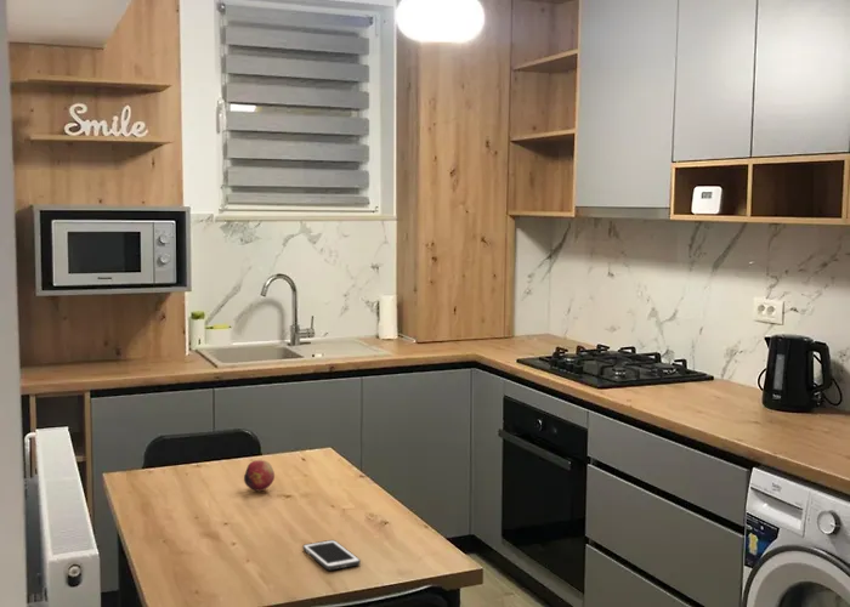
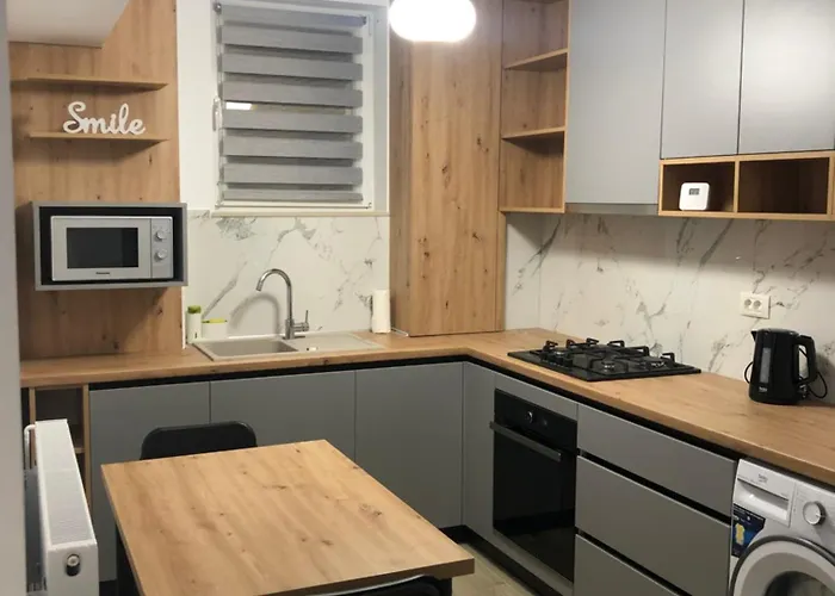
- cell phone [301,539,362,571]
- fruit [243,459,276,493]
